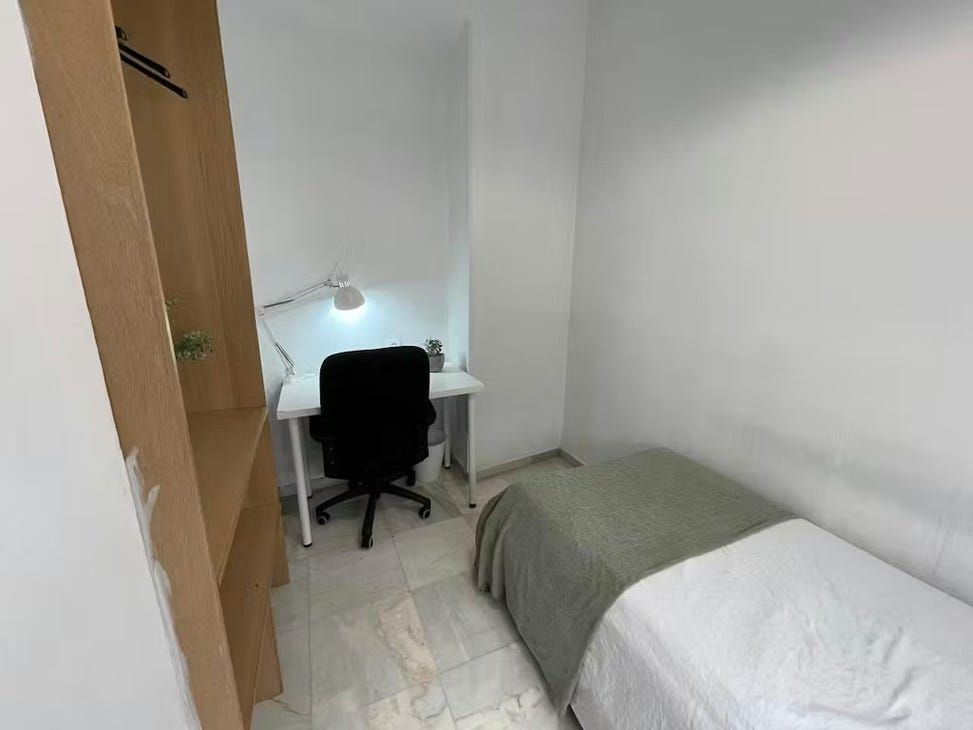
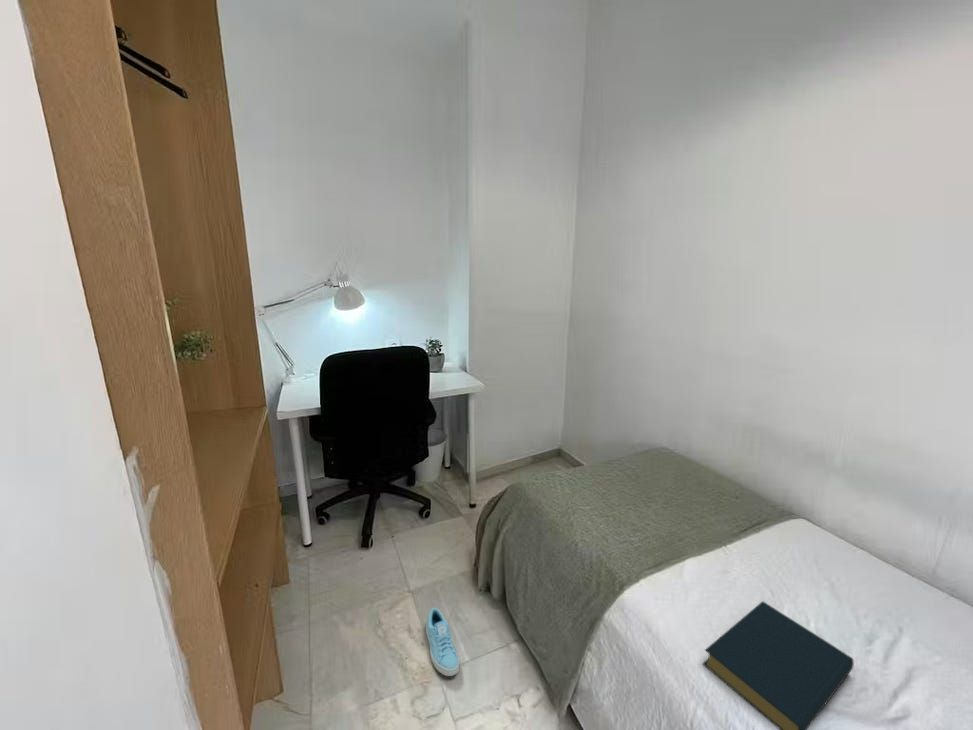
+ sneaker [425,607,460,677]
+ hardback book [701,600,855,730]
